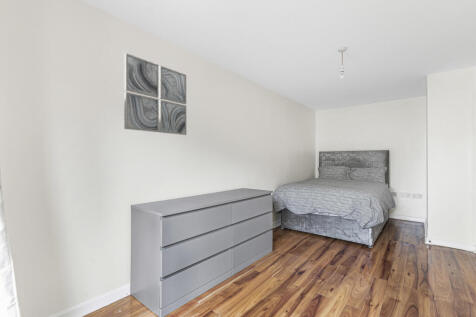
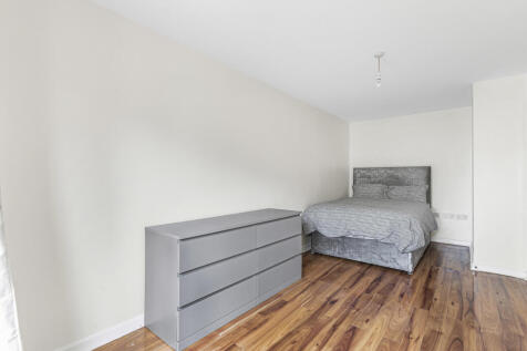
- wall art [123,52,187,136]
